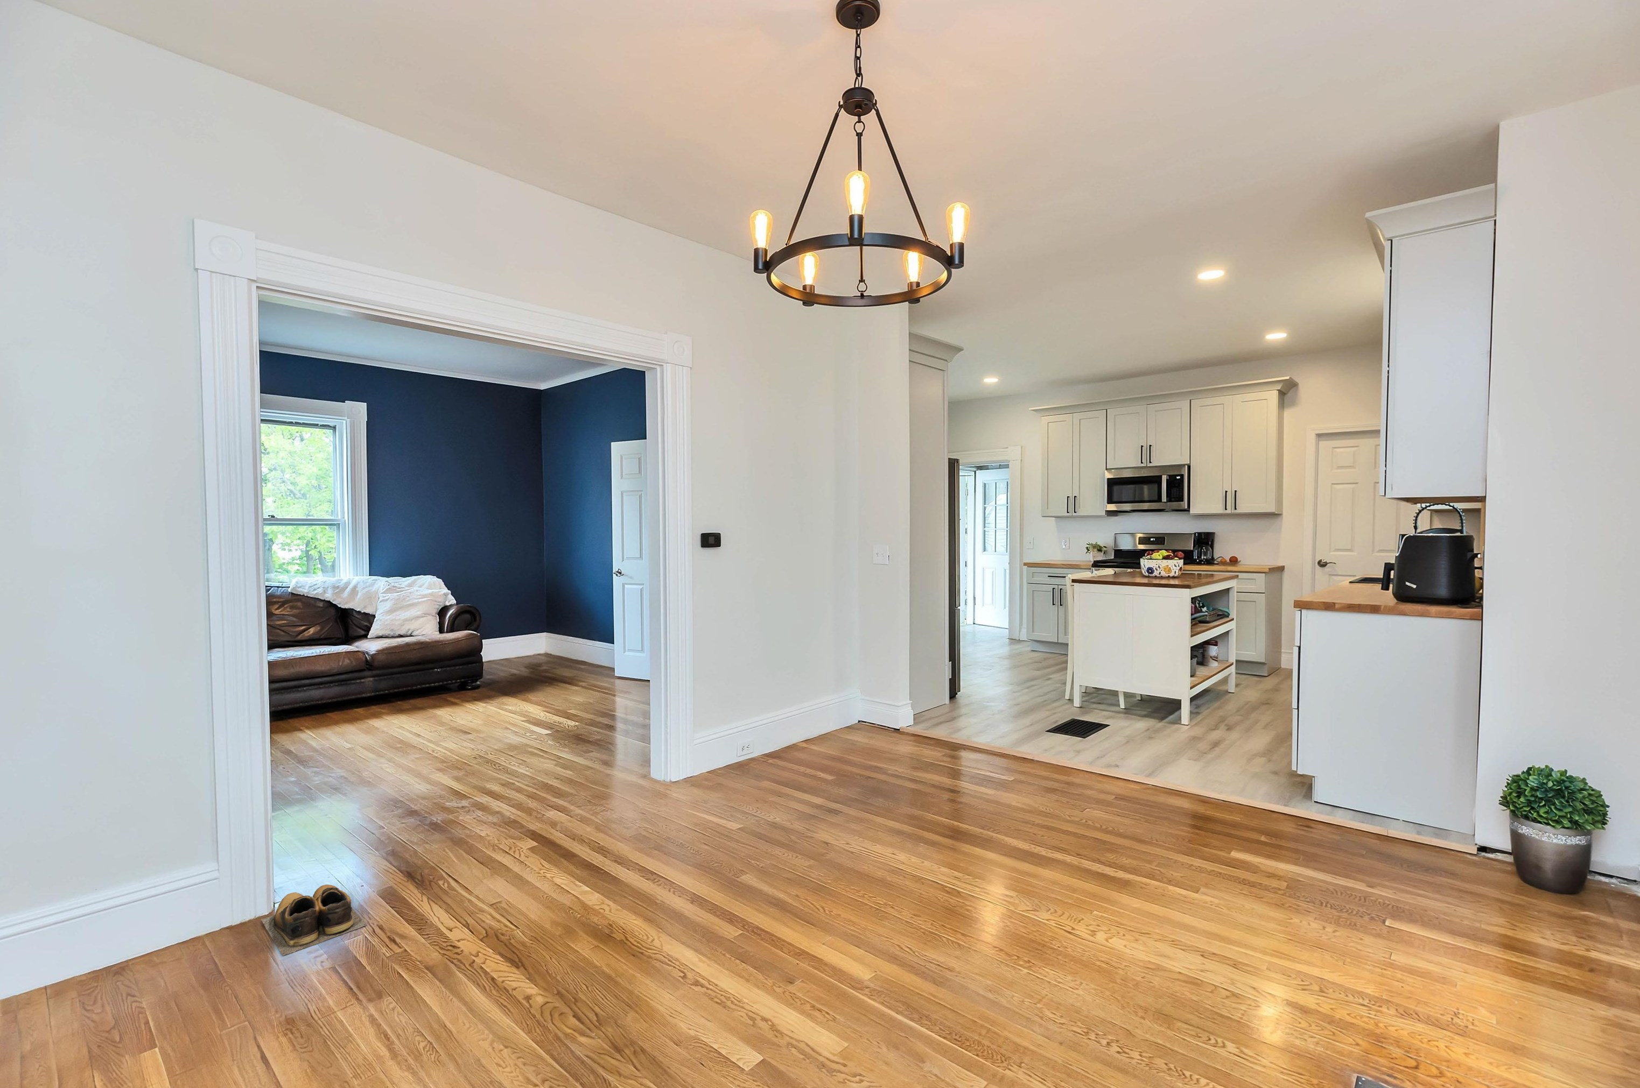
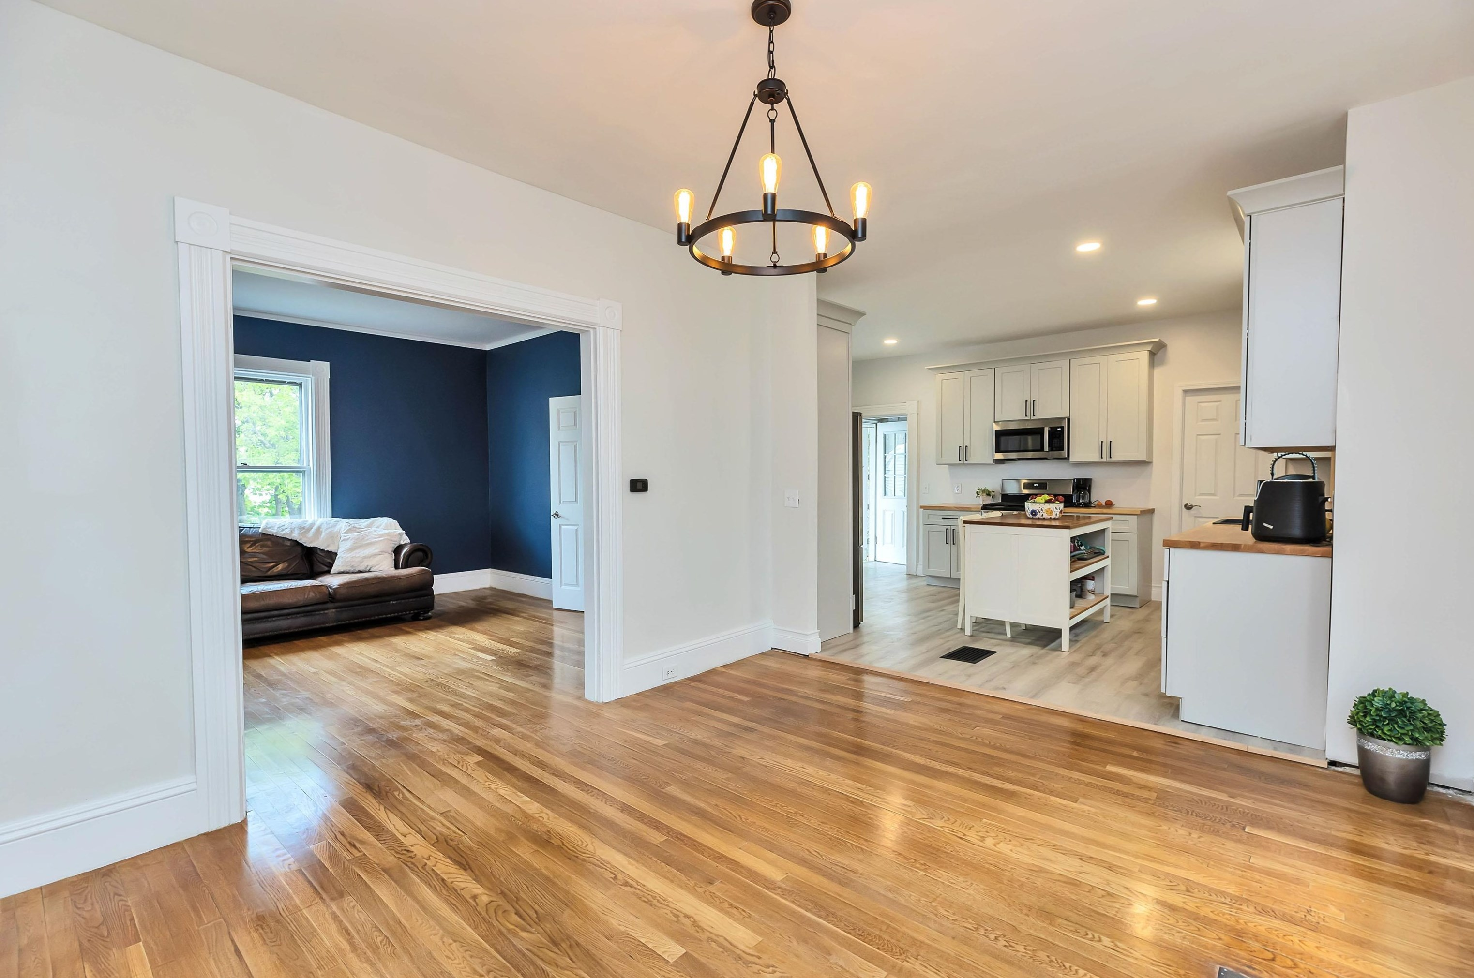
- shoes [261,884,367,956]
